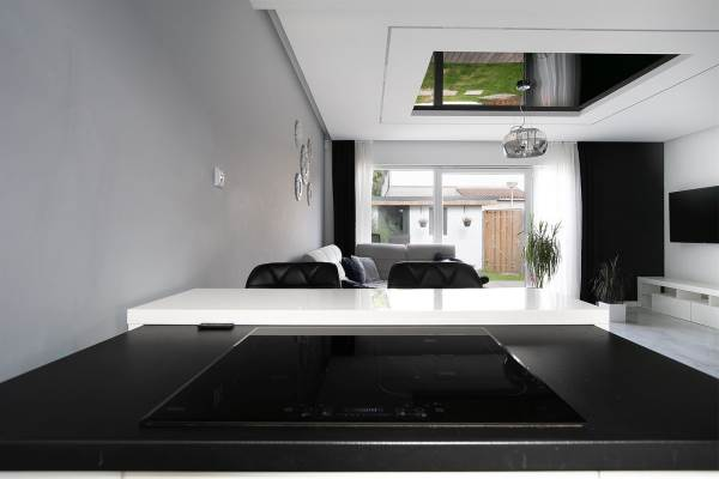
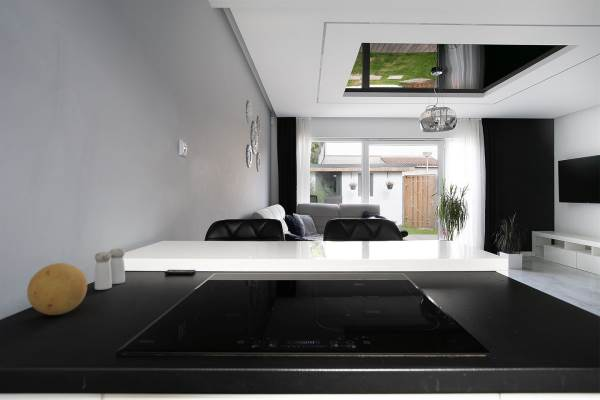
+ fruit [26,262,88,316]
+ salt and pepper shaker [94,248,126,291]
